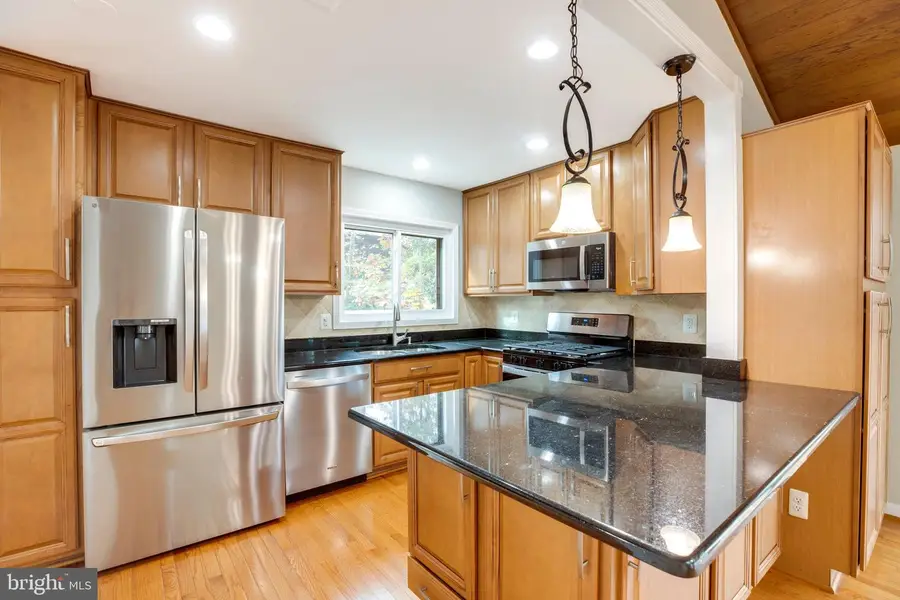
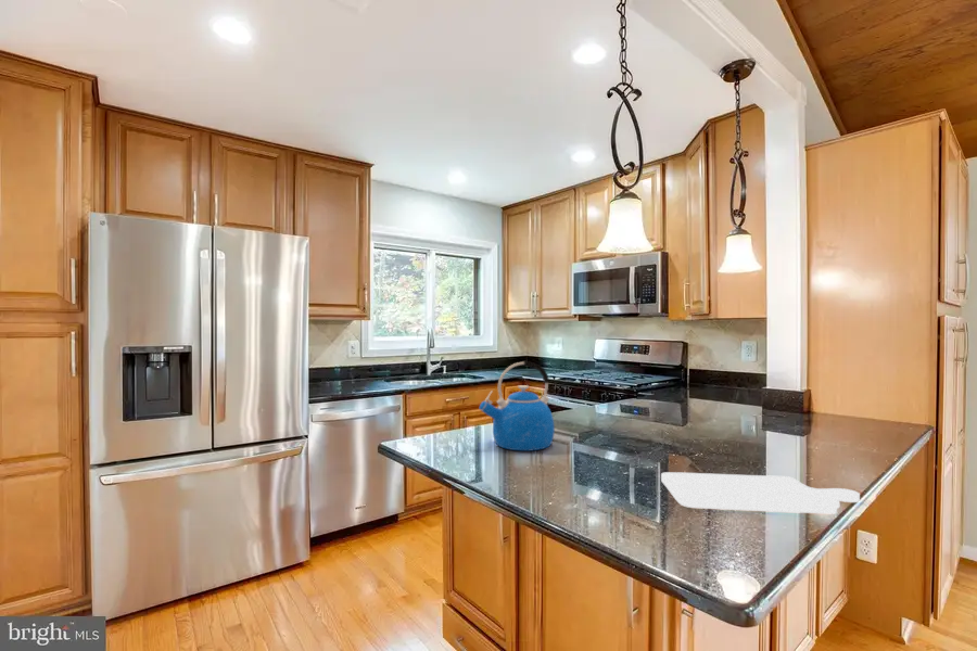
+ kettle [479,360,556,451]
+ cutting board [660,471,861,515]
